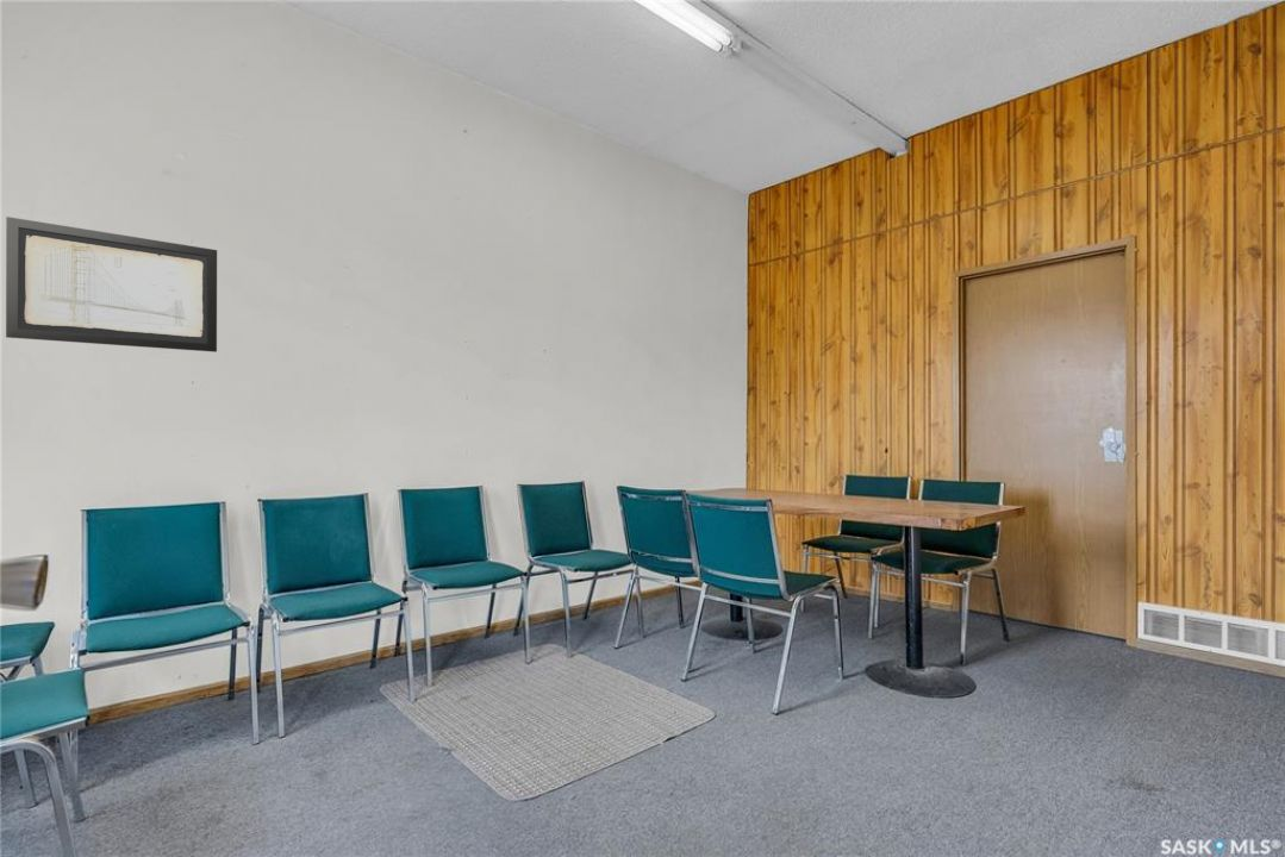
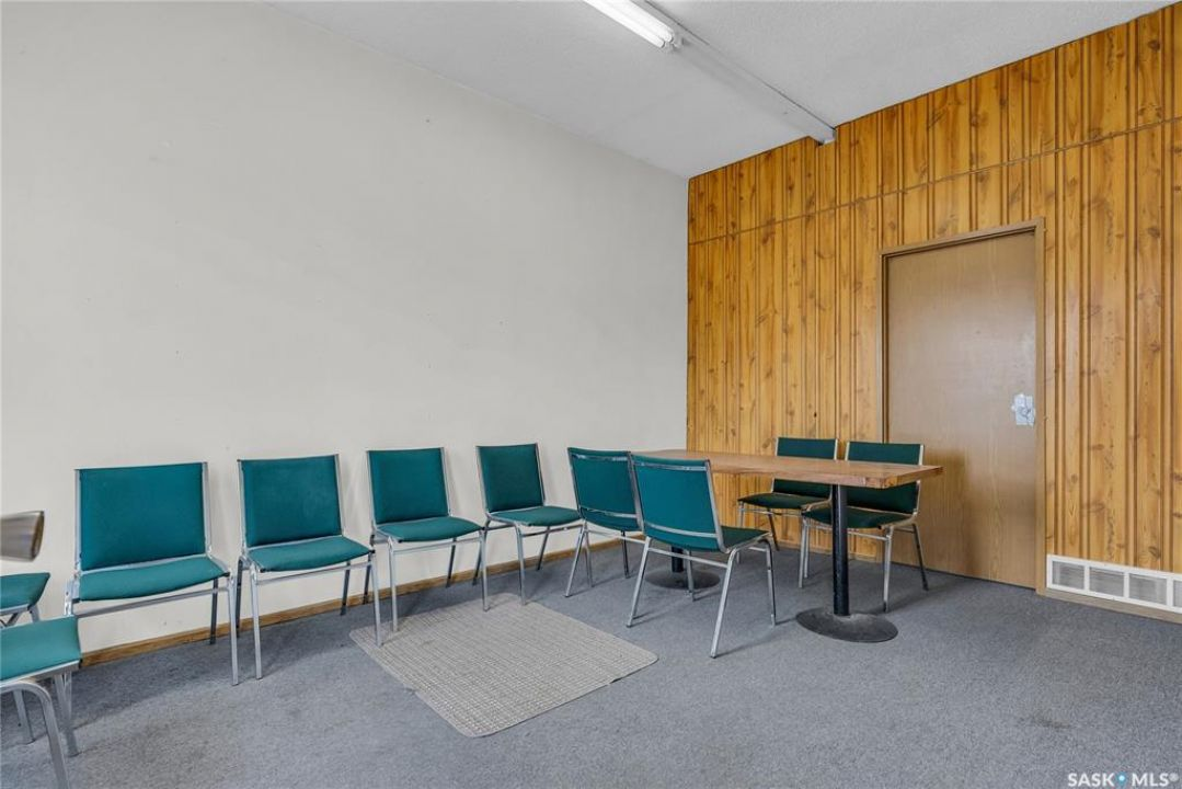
- wall art [5,215,218,354]
